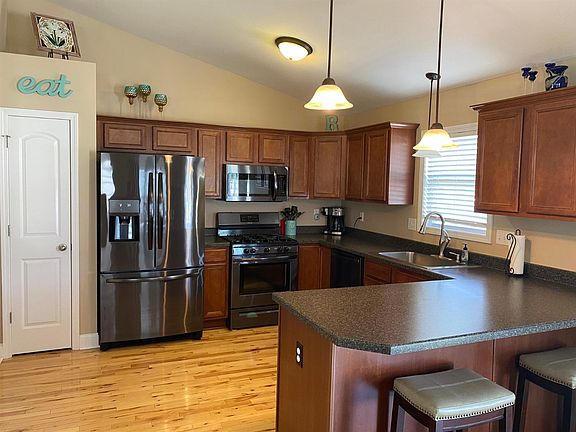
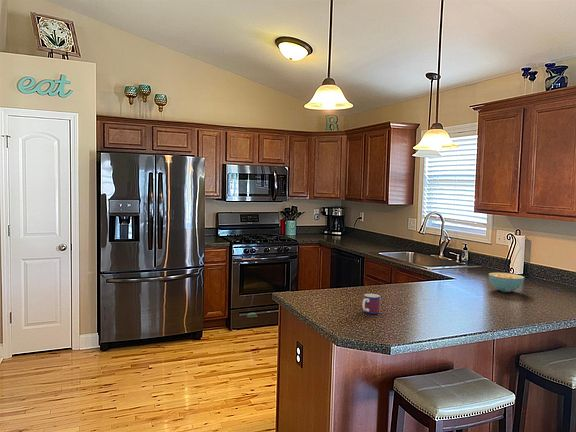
+ mug [361,293,382,315]
+ cereal bowl [488,272,526,293]
